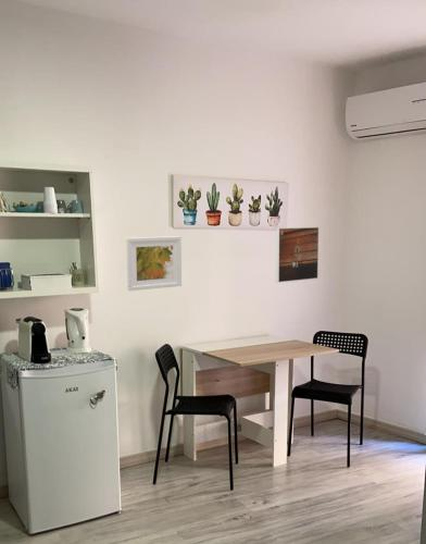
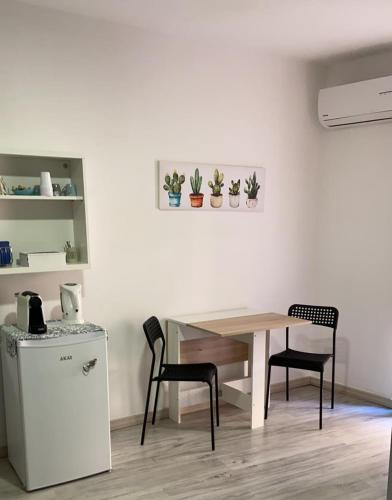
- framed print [125,235,183,292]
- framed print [275,226,320,284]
